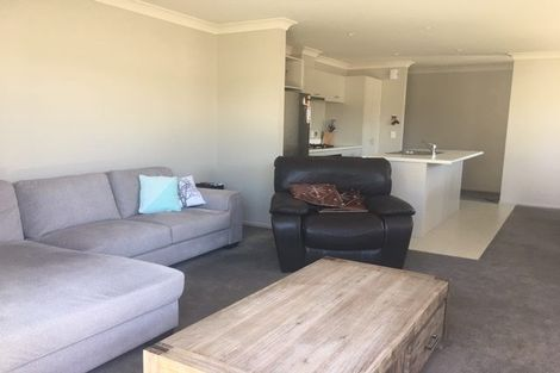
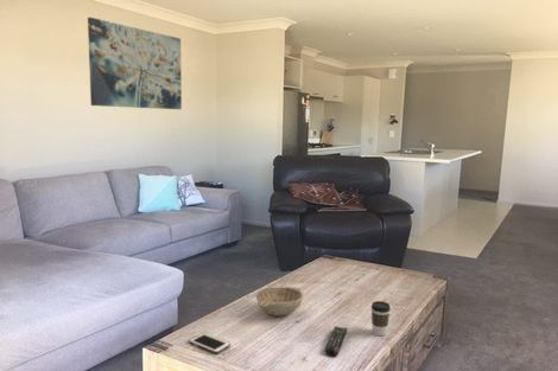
+ decorative bowl [255,286,305,318]
+ remote control [324,325,349,358]
+ wall art [87,17,183,110]
+ coffee cup [370,300,392,337]
+ cell phone [188,332,232,354]
